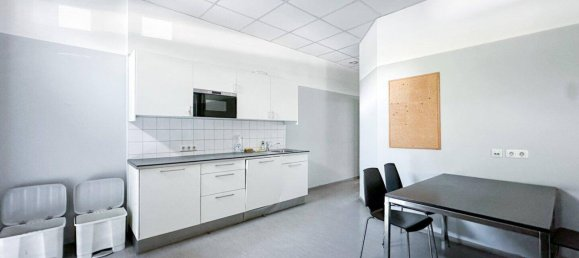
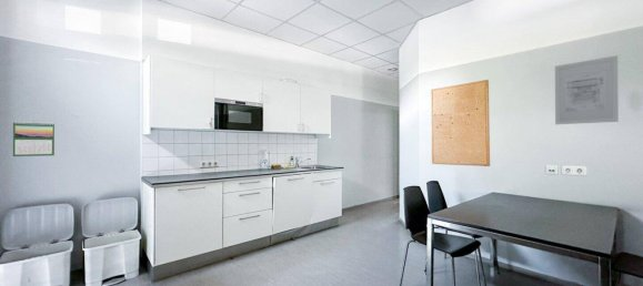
+ calendar [12,121,56,157]
+ wall art [554,54,620,125]
